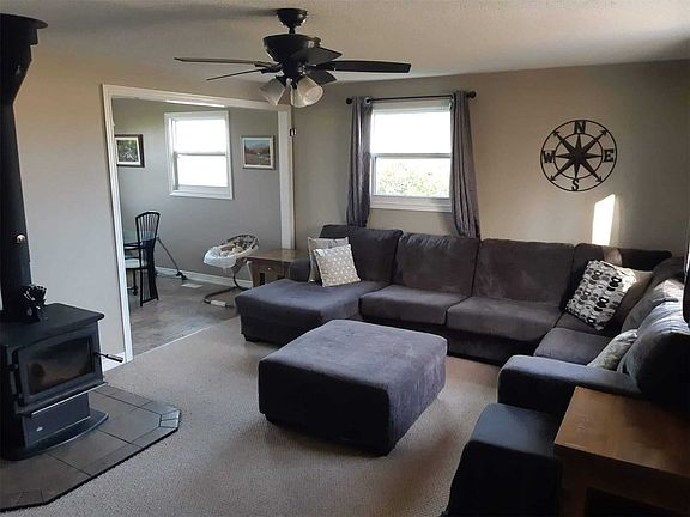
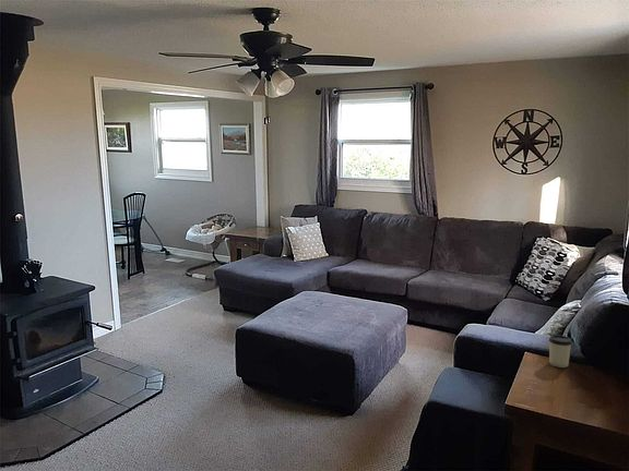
+ cup [548,334,573,369]
